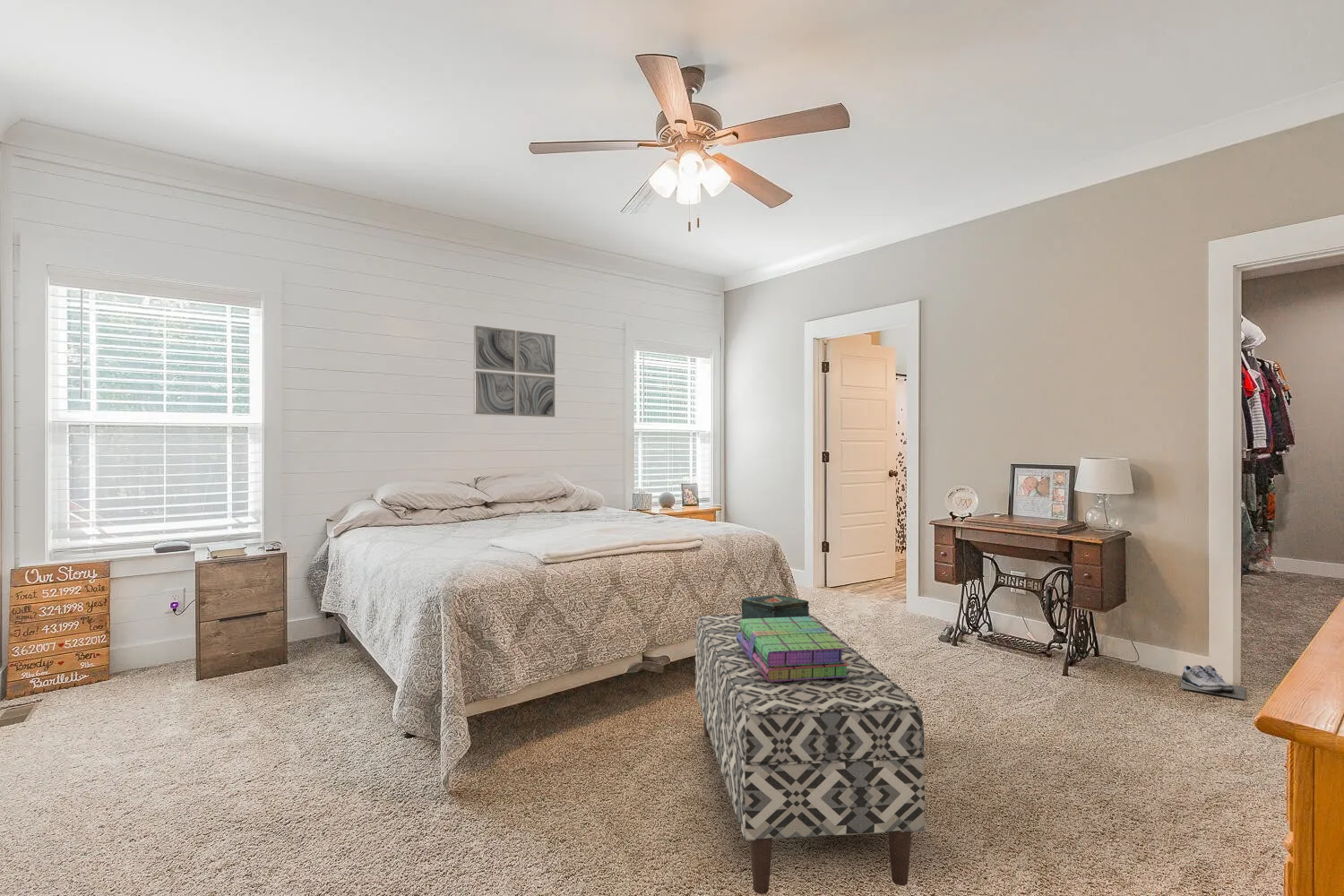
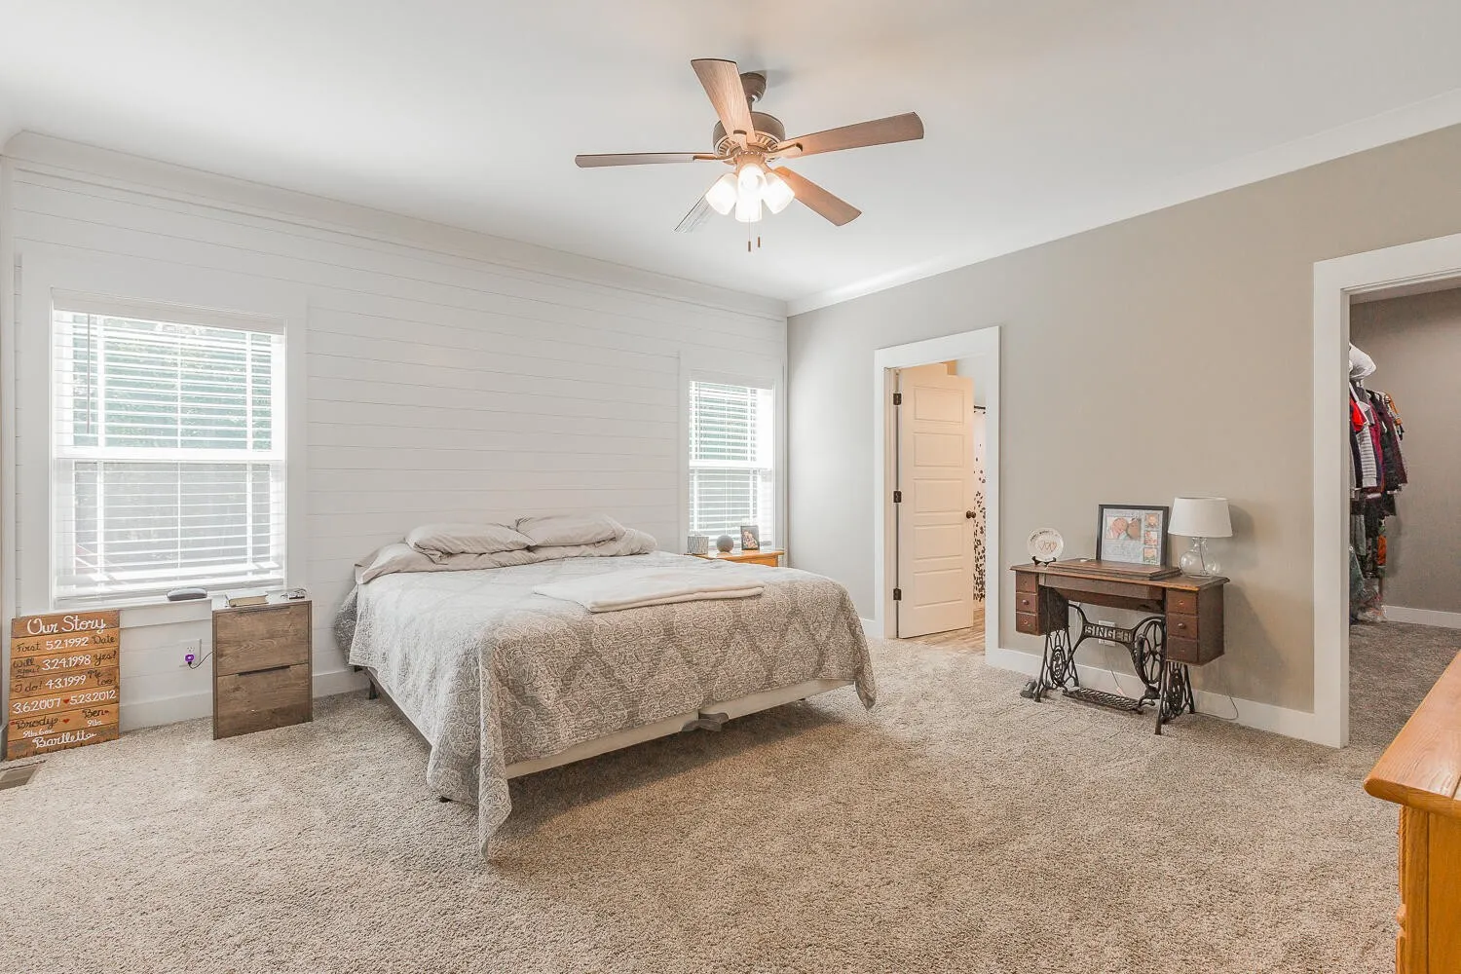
- decorative box [740,593,810,619]
- stack of books [737,616,849,682]
- bench [694,613,926,895]
- wall art [473,324,556,418]
- shoe [1180,665,1246,700]
